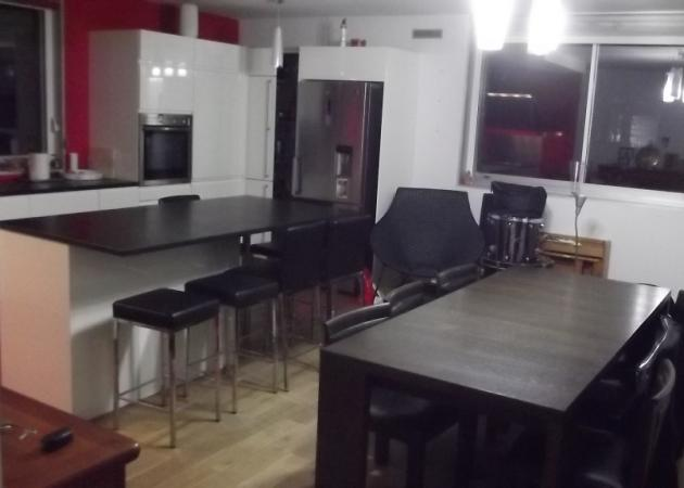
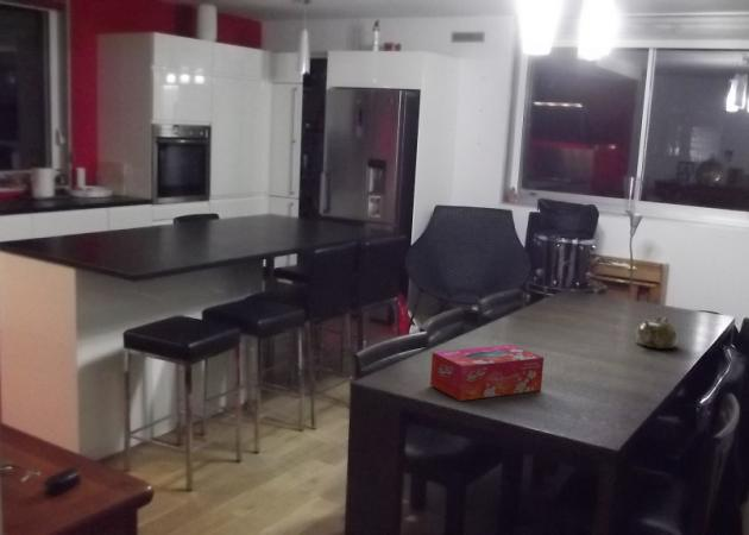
+ teapot [635,315,679,350]
+ tissue box [429,344,545,402]
